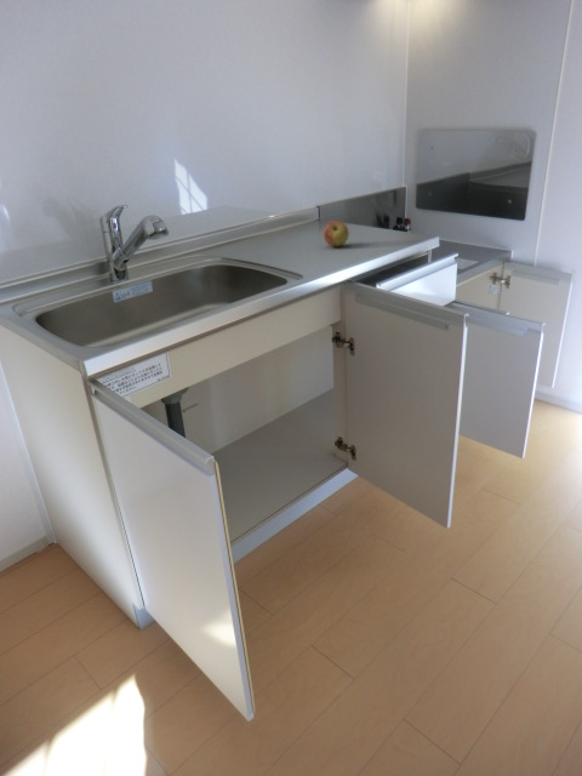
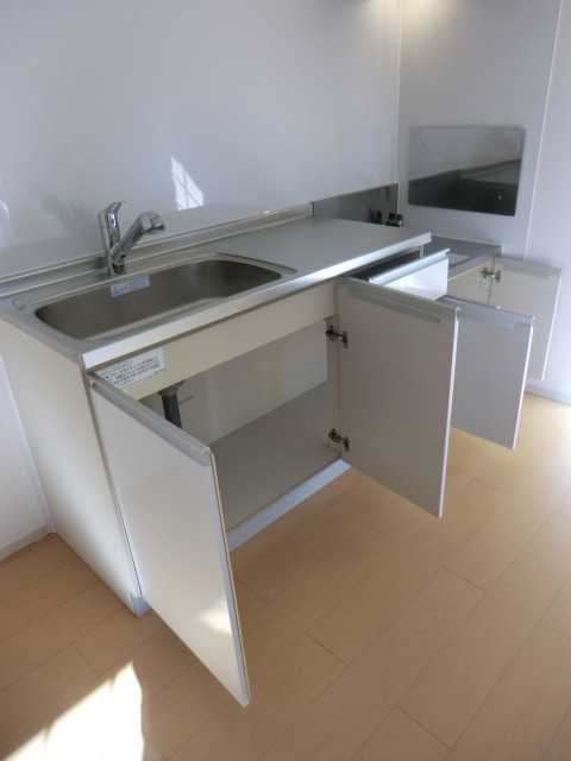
- apple [323,219,350,247]
